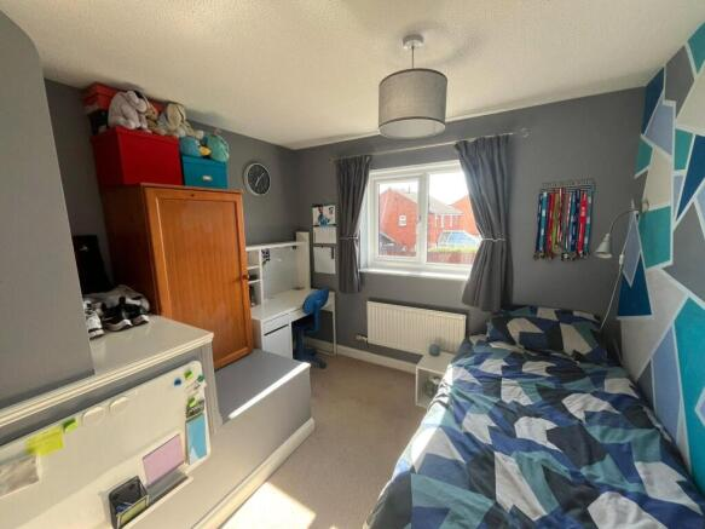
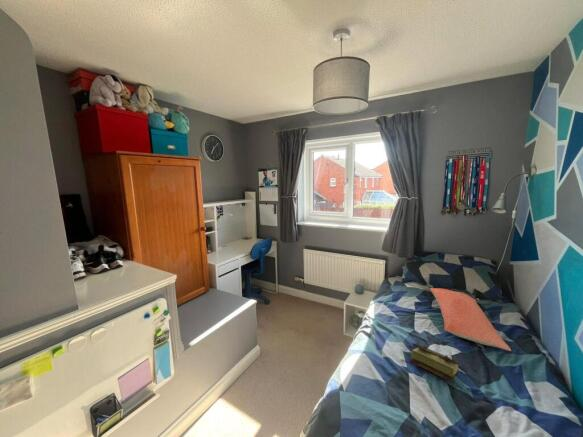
+ book [400,342,460,384]
+ pillow [429,287,512,352]
